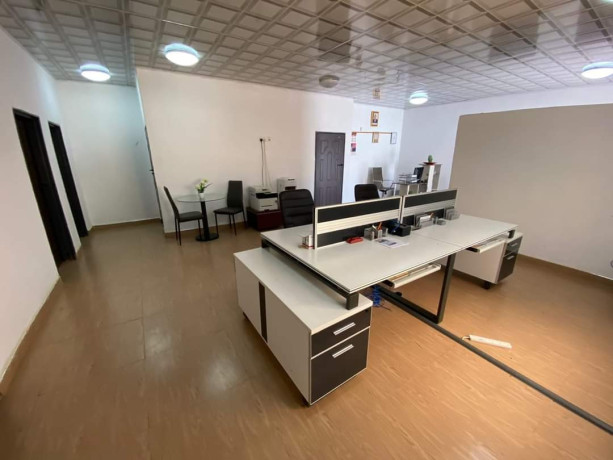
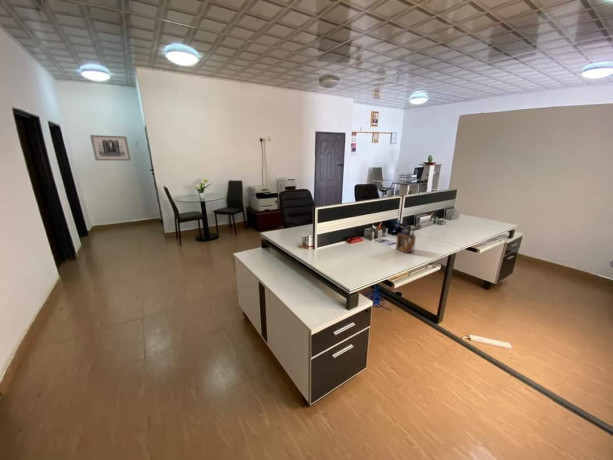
+ desk organizer [395,227,417,254]
+ wall art [89,134,132,162]
